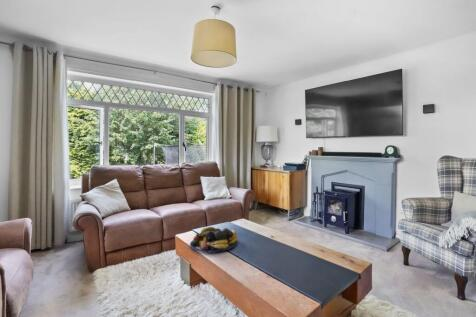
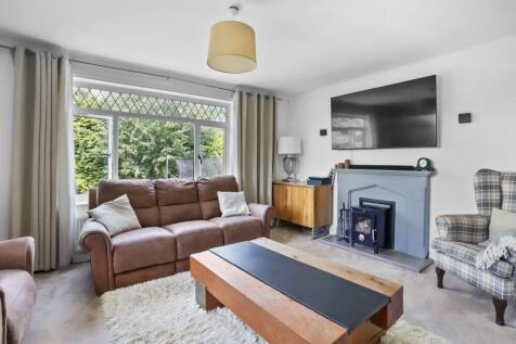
- fruit bowl [189,226,238,253]
